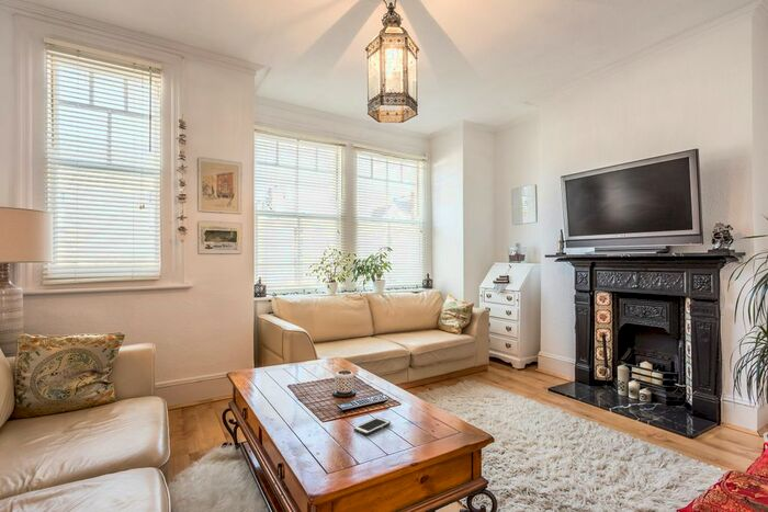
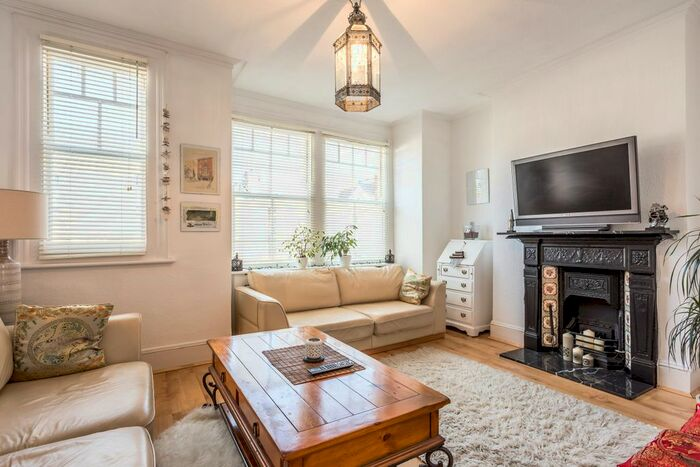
- cell phone [353,417,392,436]
